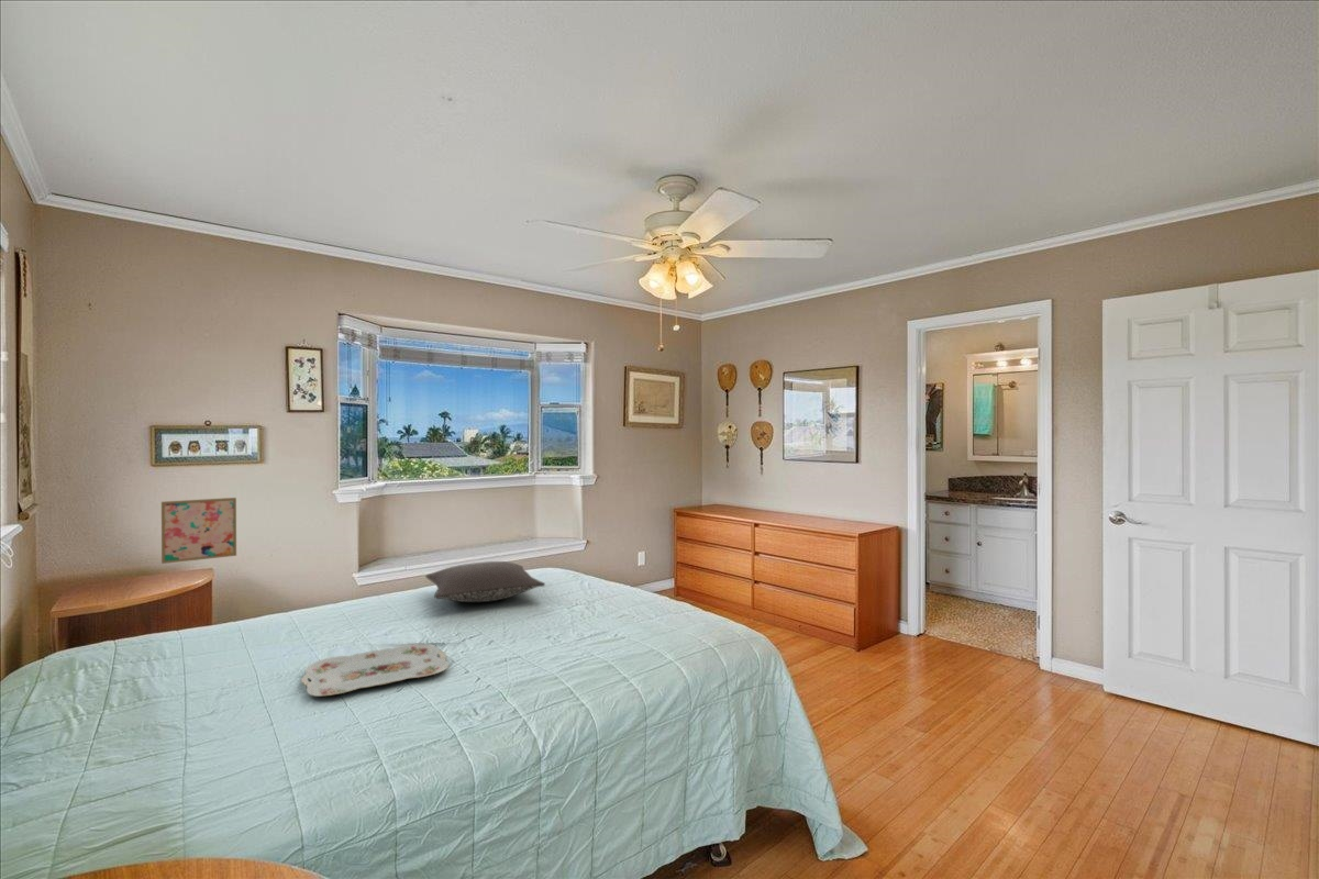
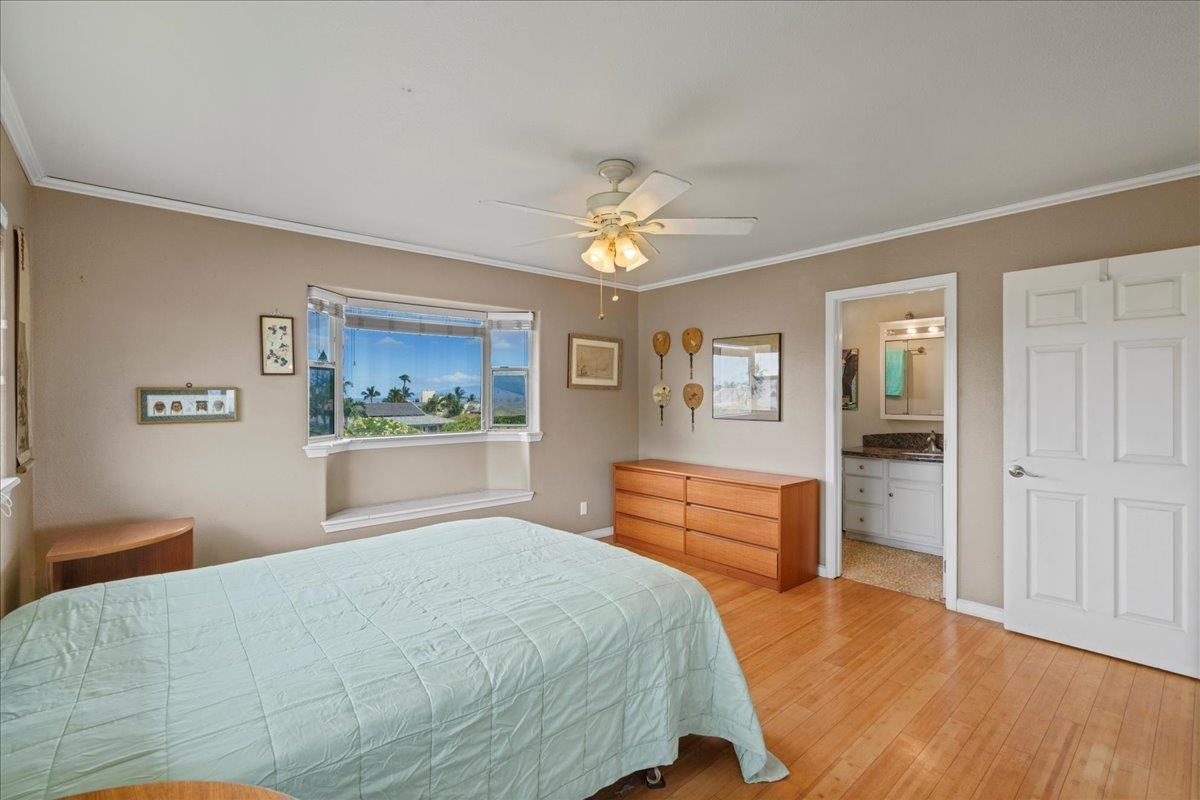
- serving tray [300,642,450,698]
- wall art [160,497,237,565]
- pillow [424,560,546,603]
